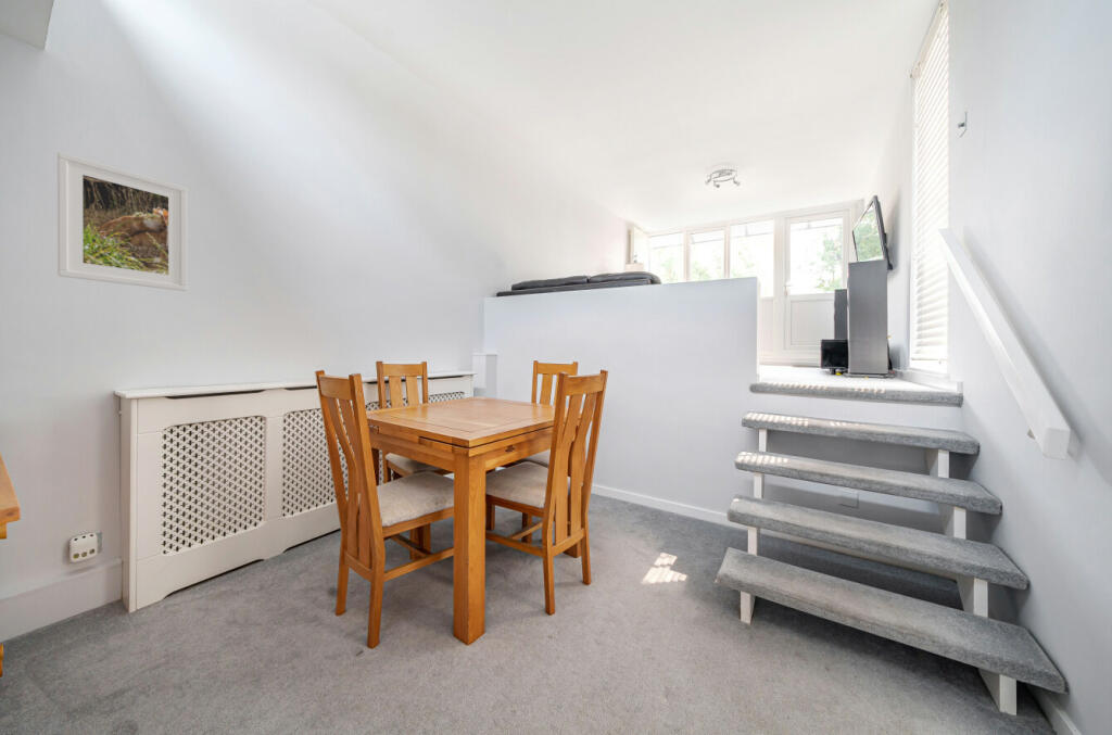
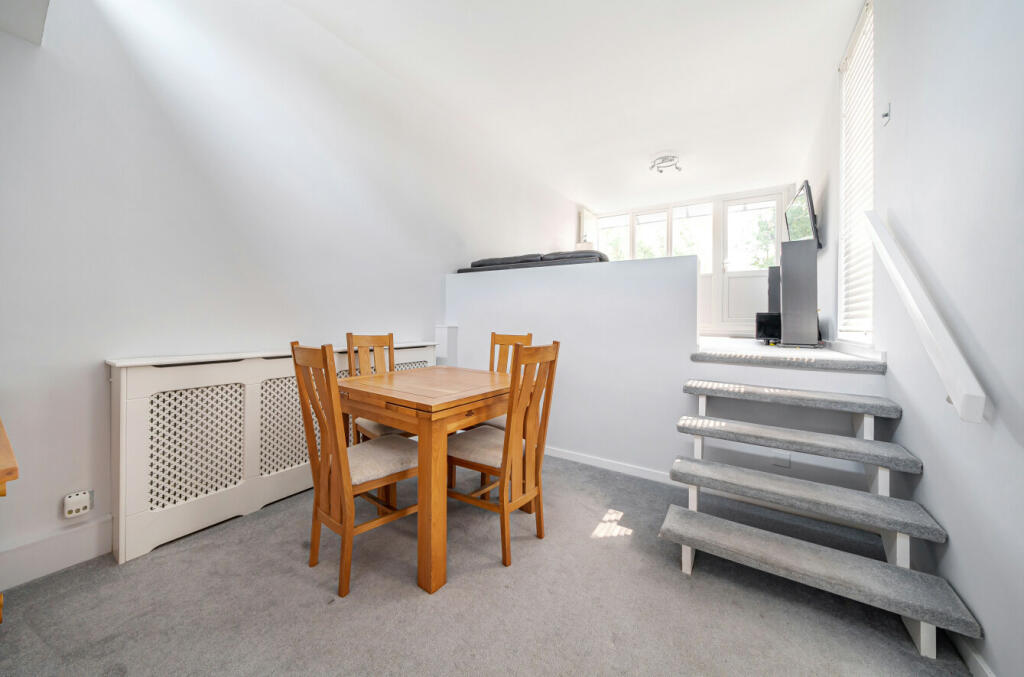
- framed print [56,151,188,292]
